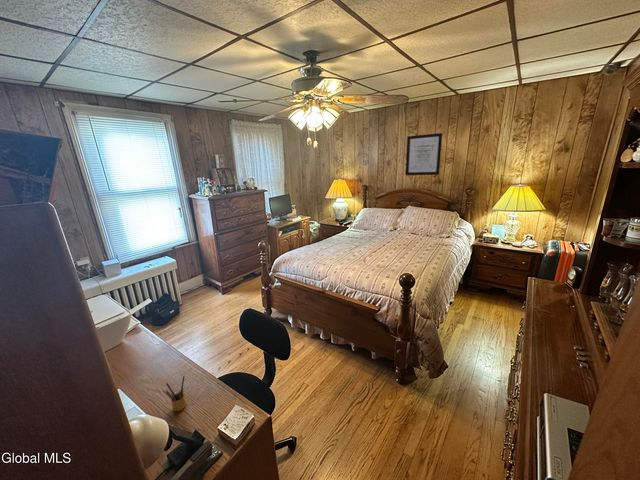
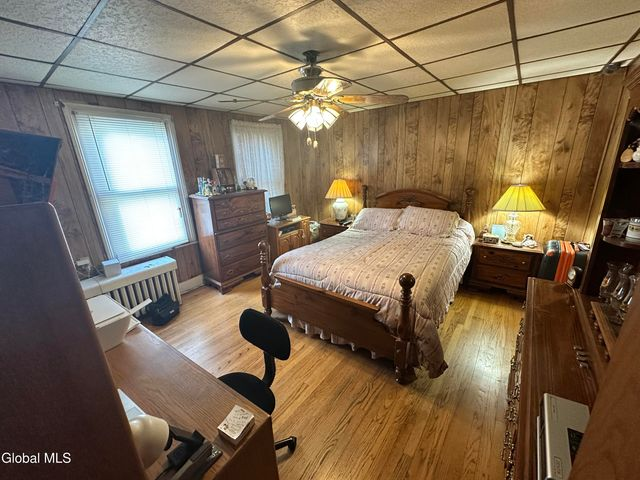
- pencil box [162,375,187,412]
- wall art [405,132,443,176]
